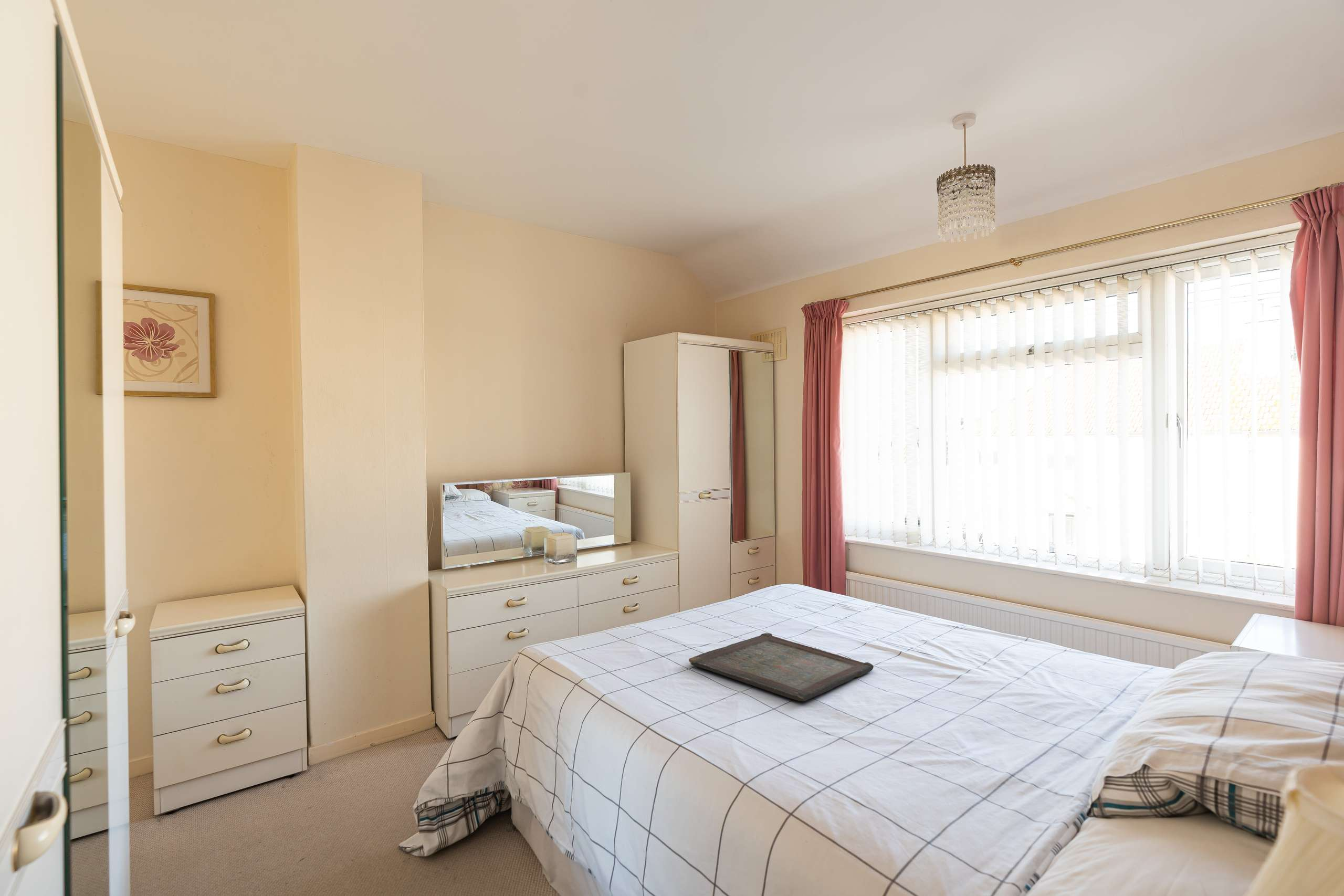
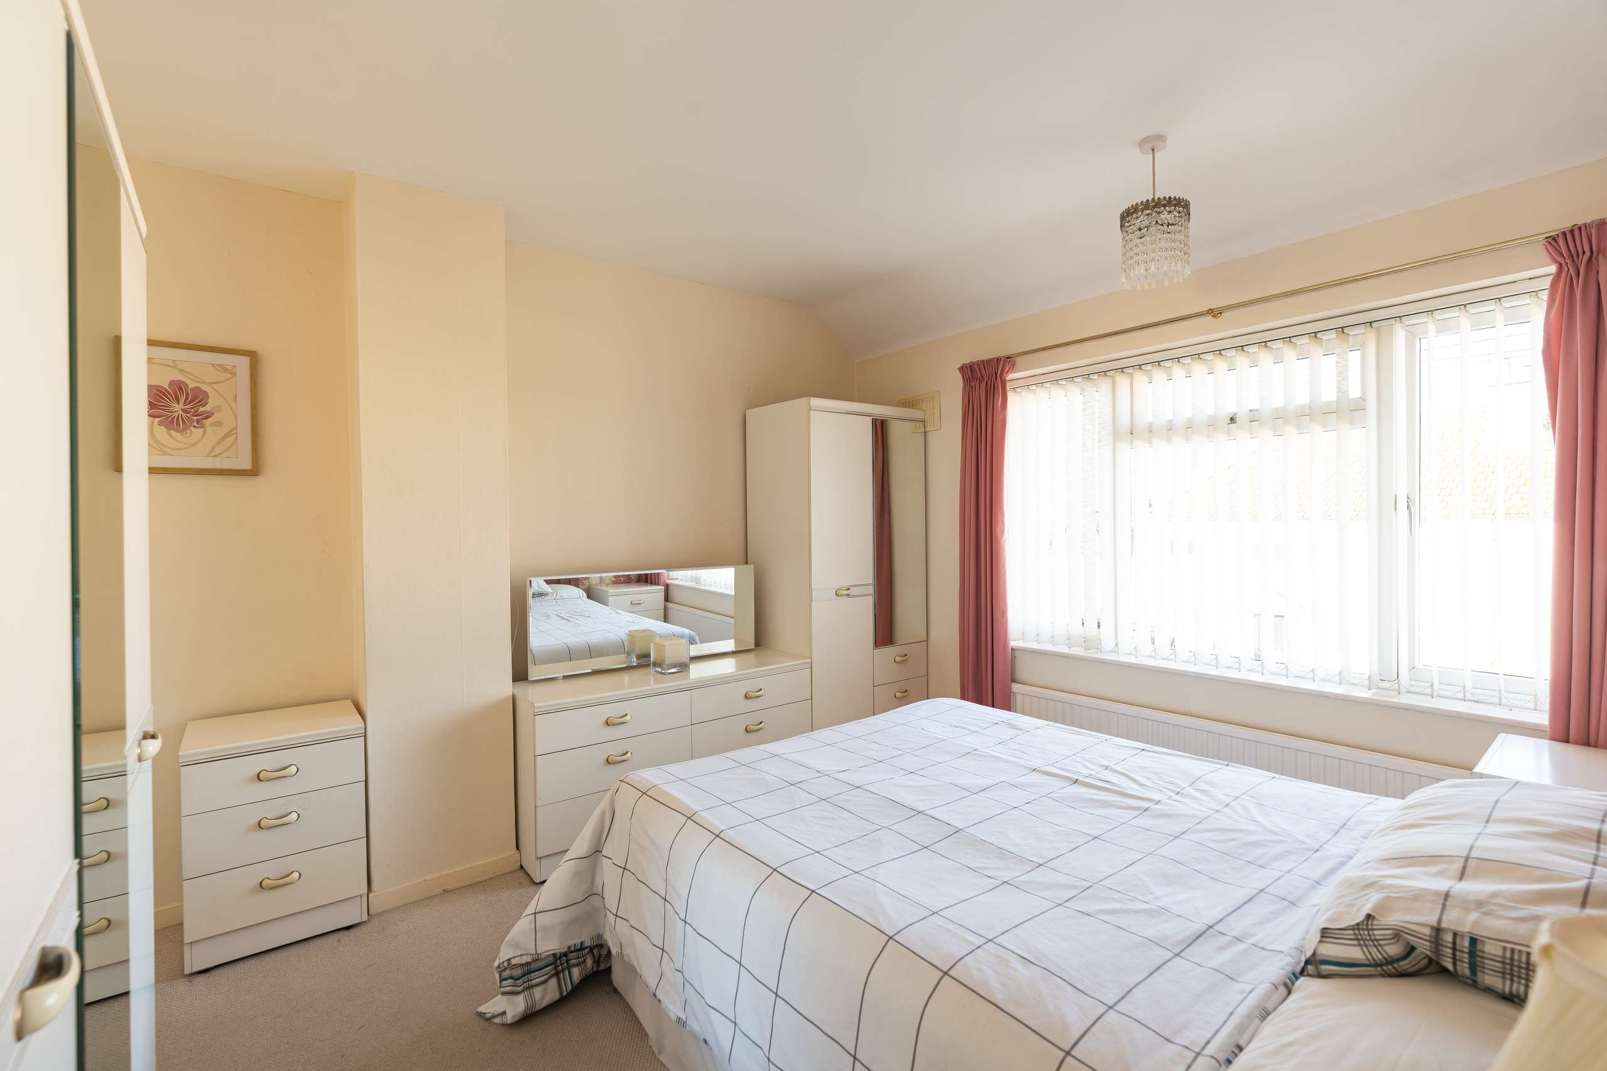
- serving tray [688,633,874,702]
